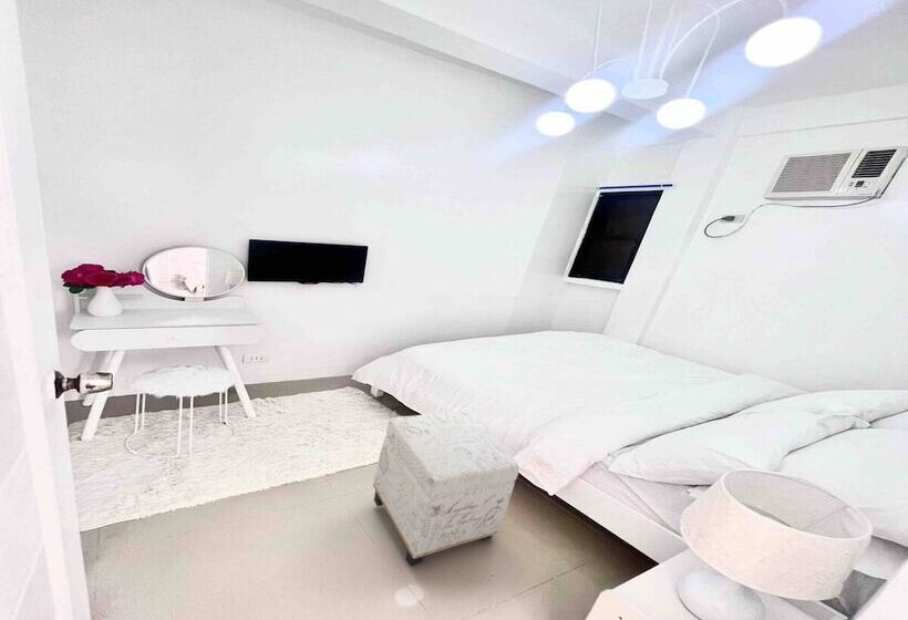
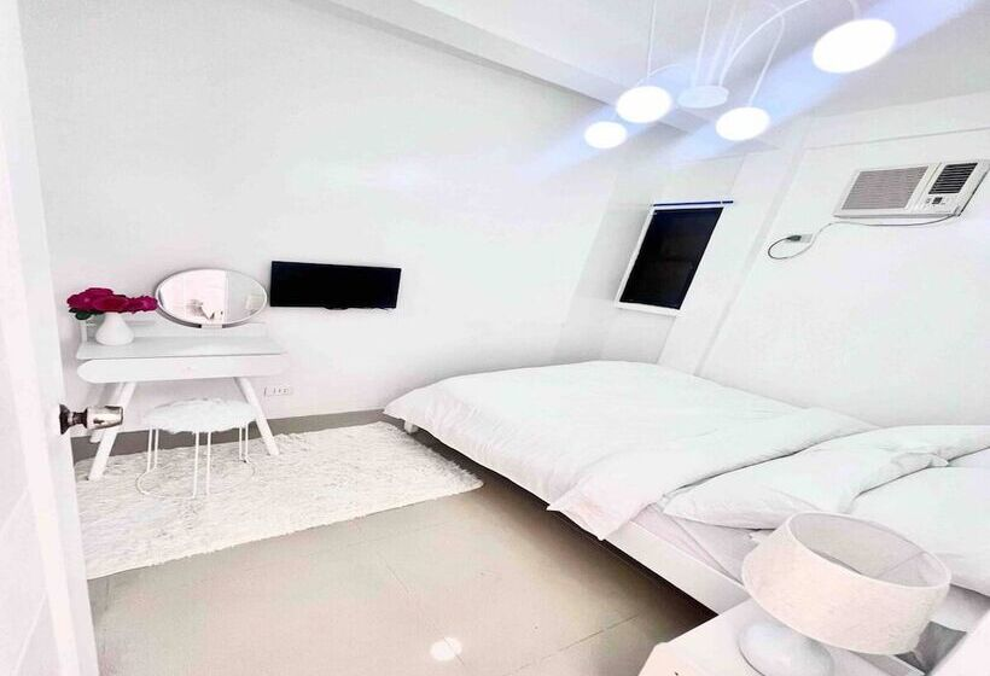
- ottoman [372,411,520,567]
